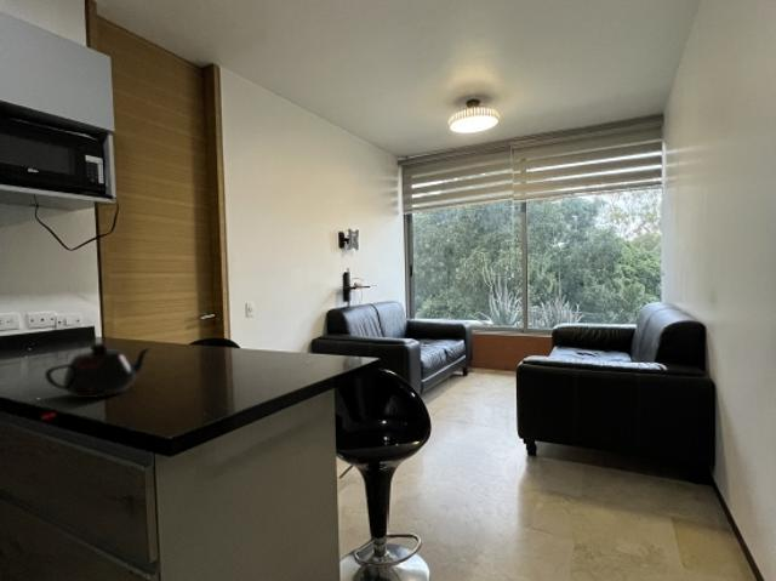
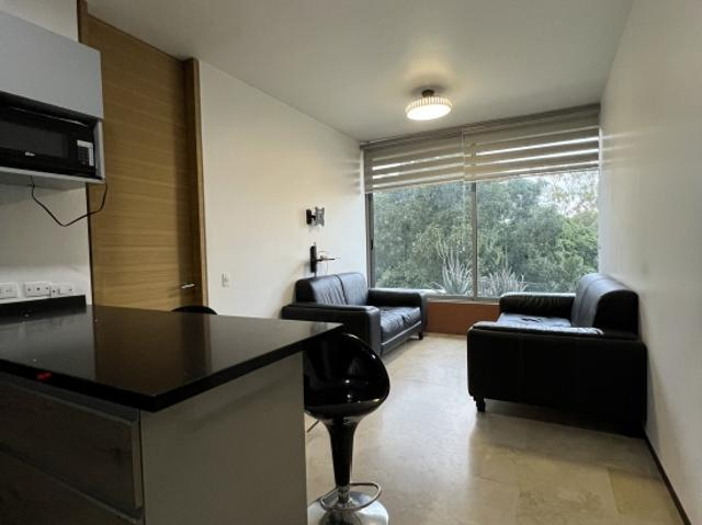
- teapot [44,342,153,399]
